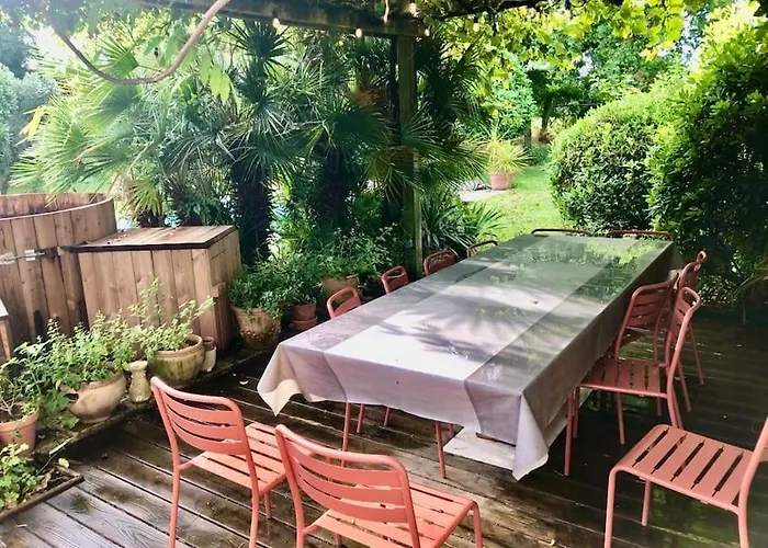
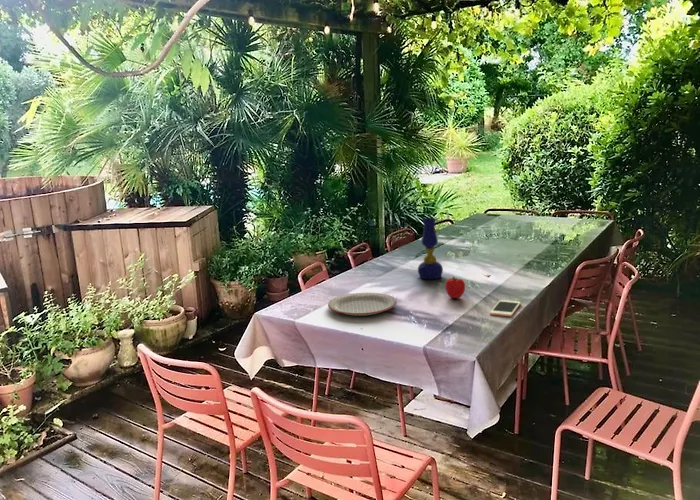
+ plate [327,292,398,317]
+ oil lamp [417,217,444,280]
+ cell phone [489,299,521,318]
+ fruit [444,275,466,299]
